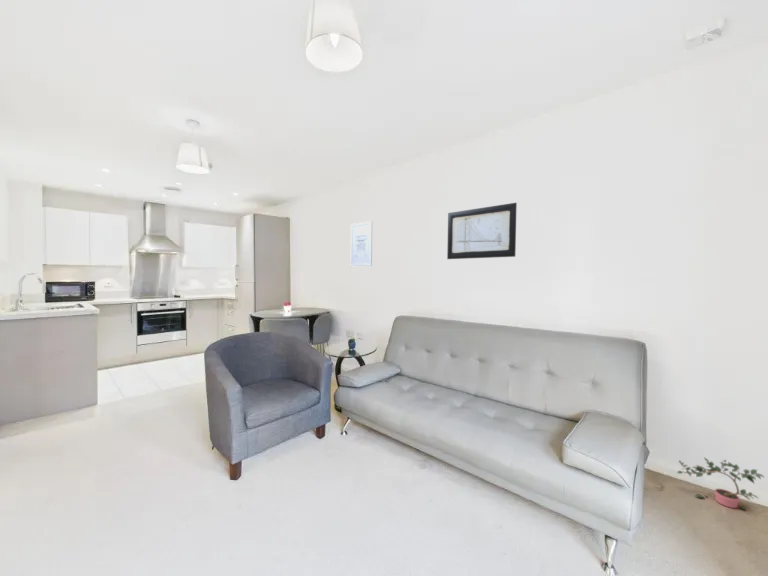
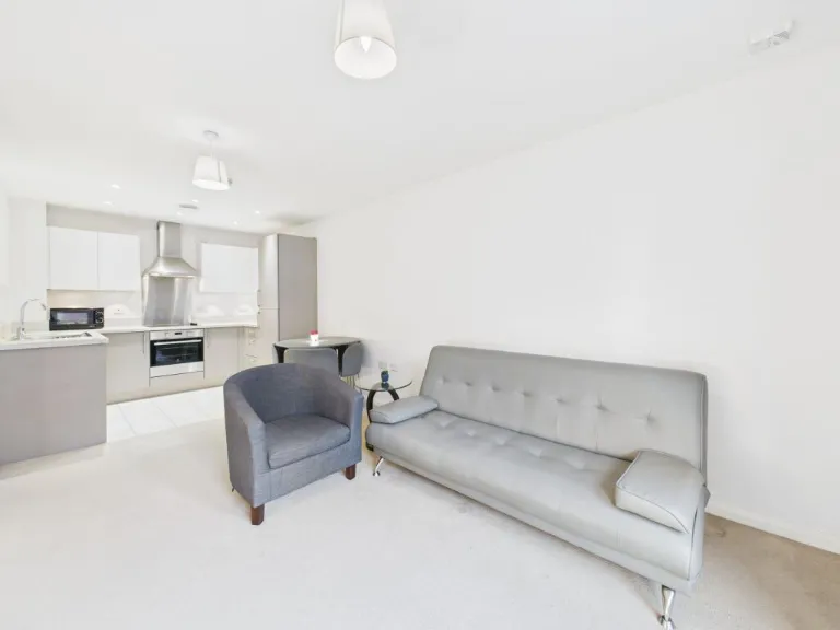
- wall art [350,220,373,267]
- wall art [446,202,518,260]
- potted plant [676,457,766,511]
